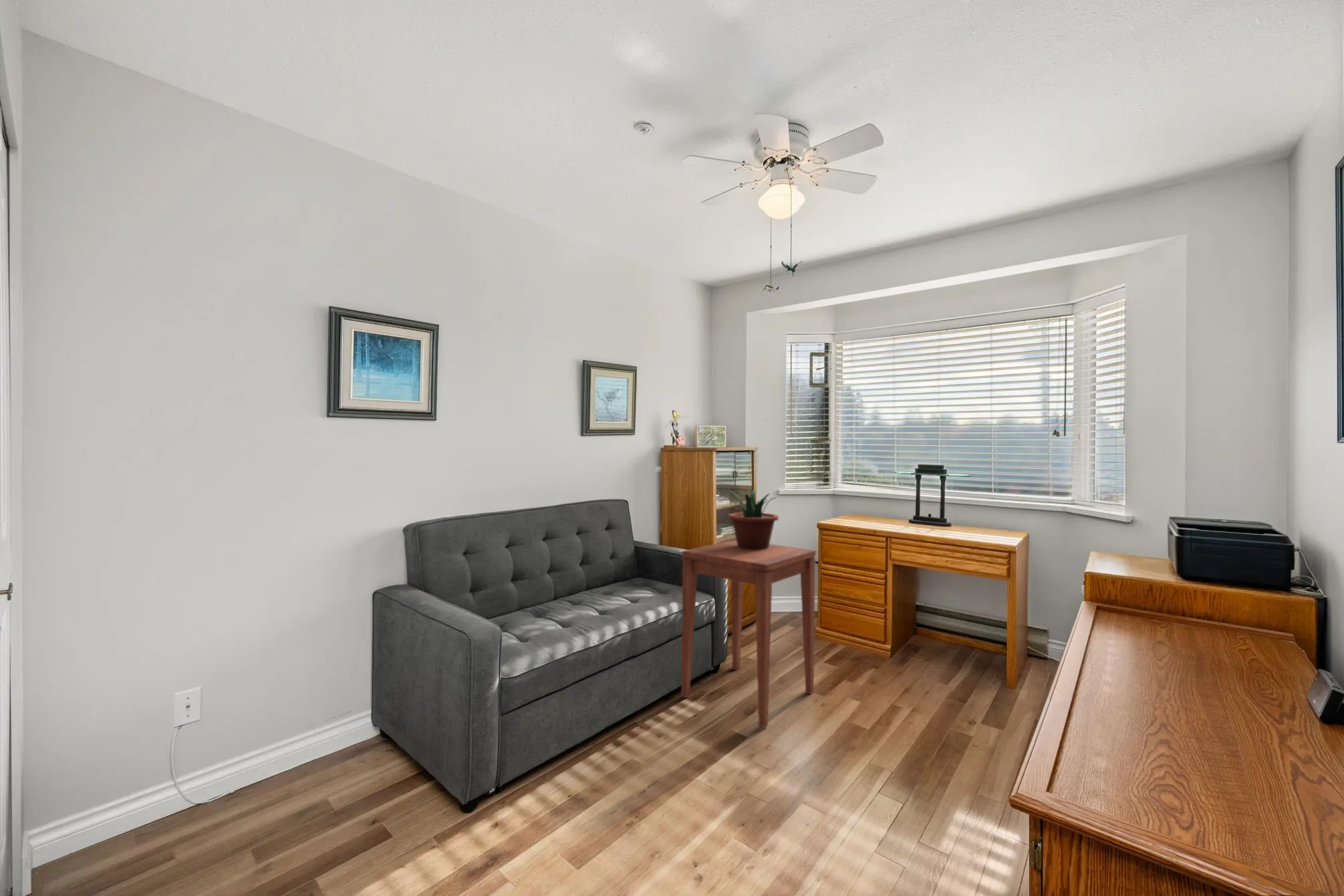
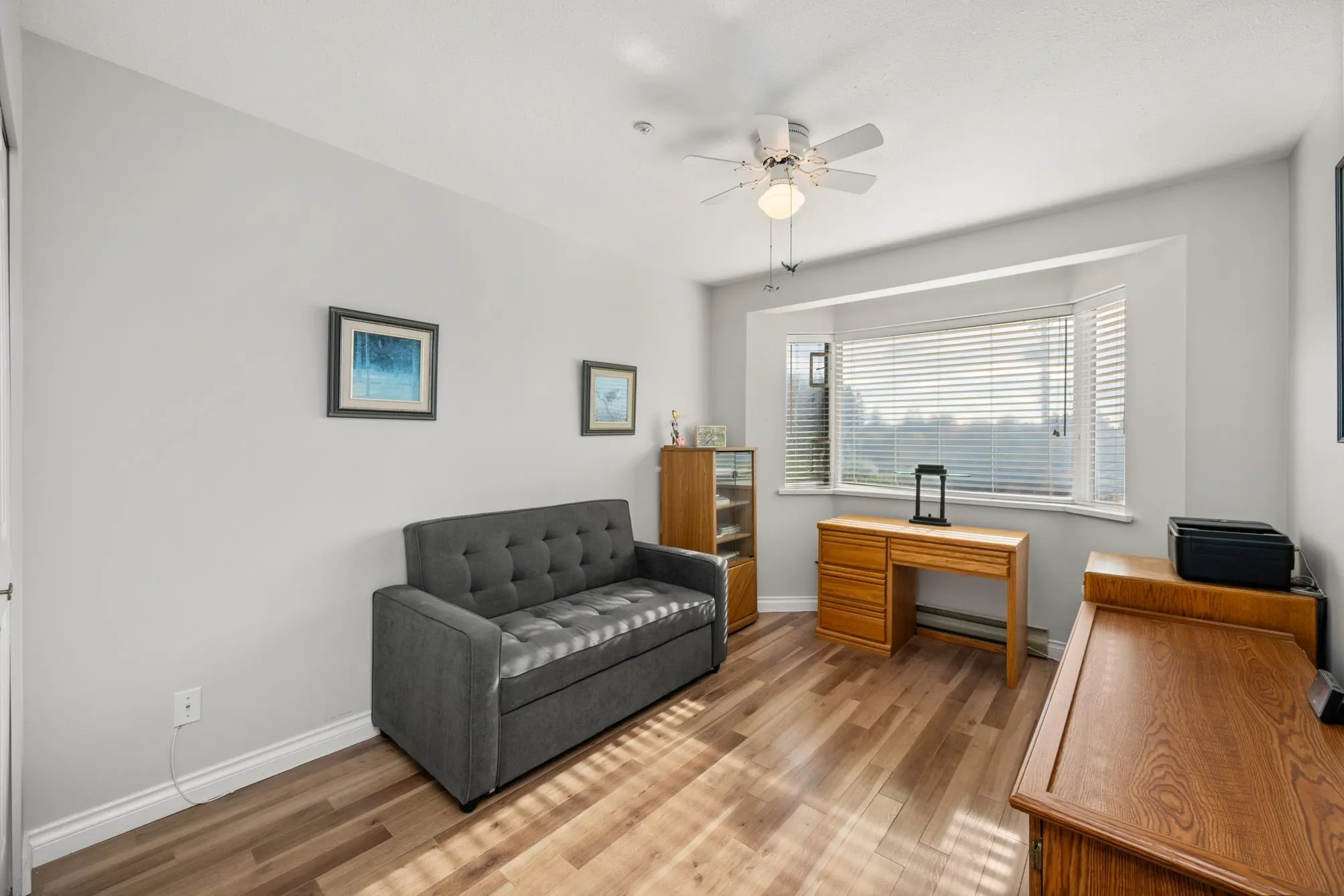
- potted plant [718,489,779,550]
- side table [680,539,817,729]
